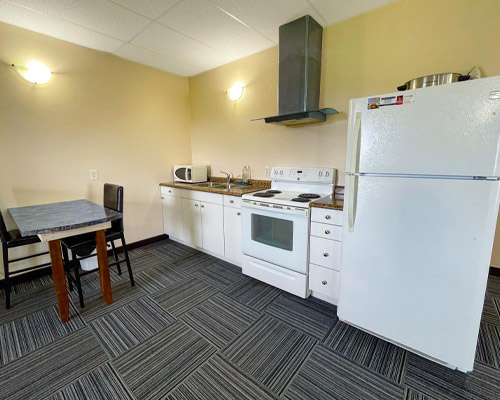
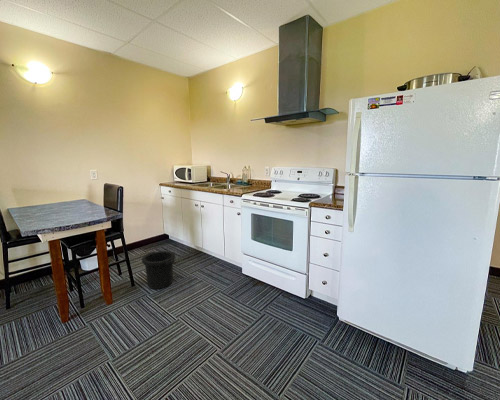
+ trash can [141,250,176,290]
